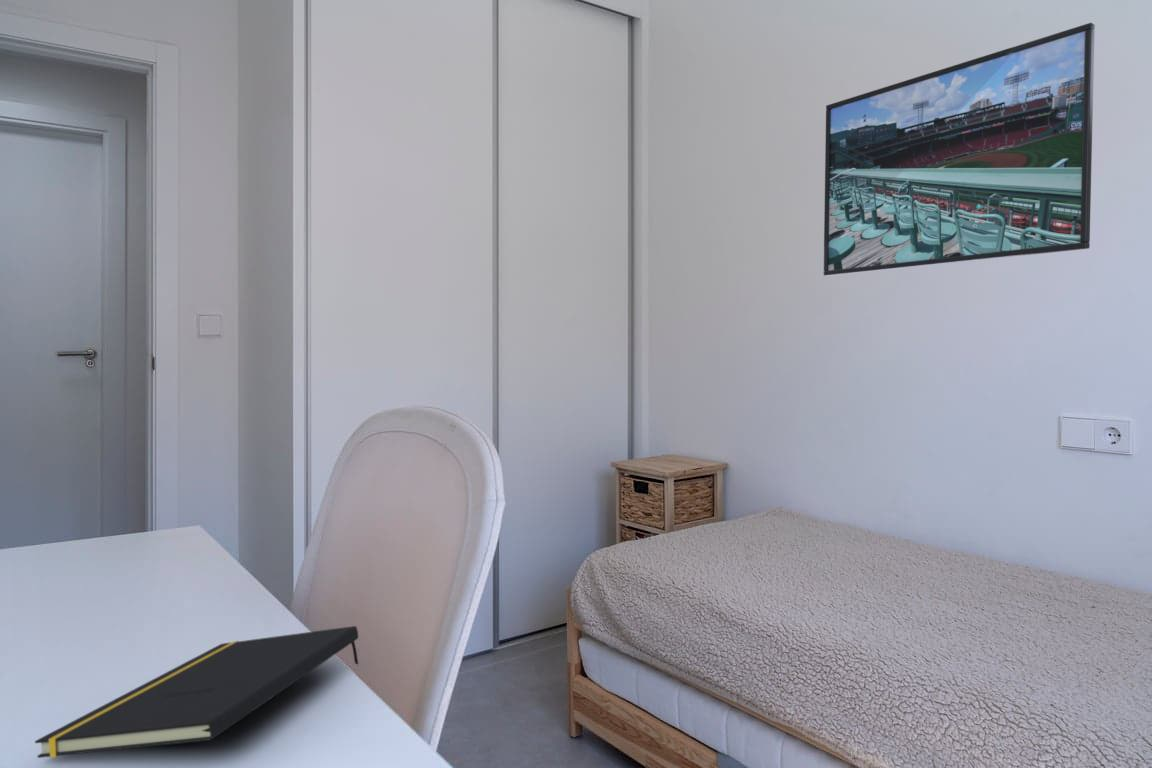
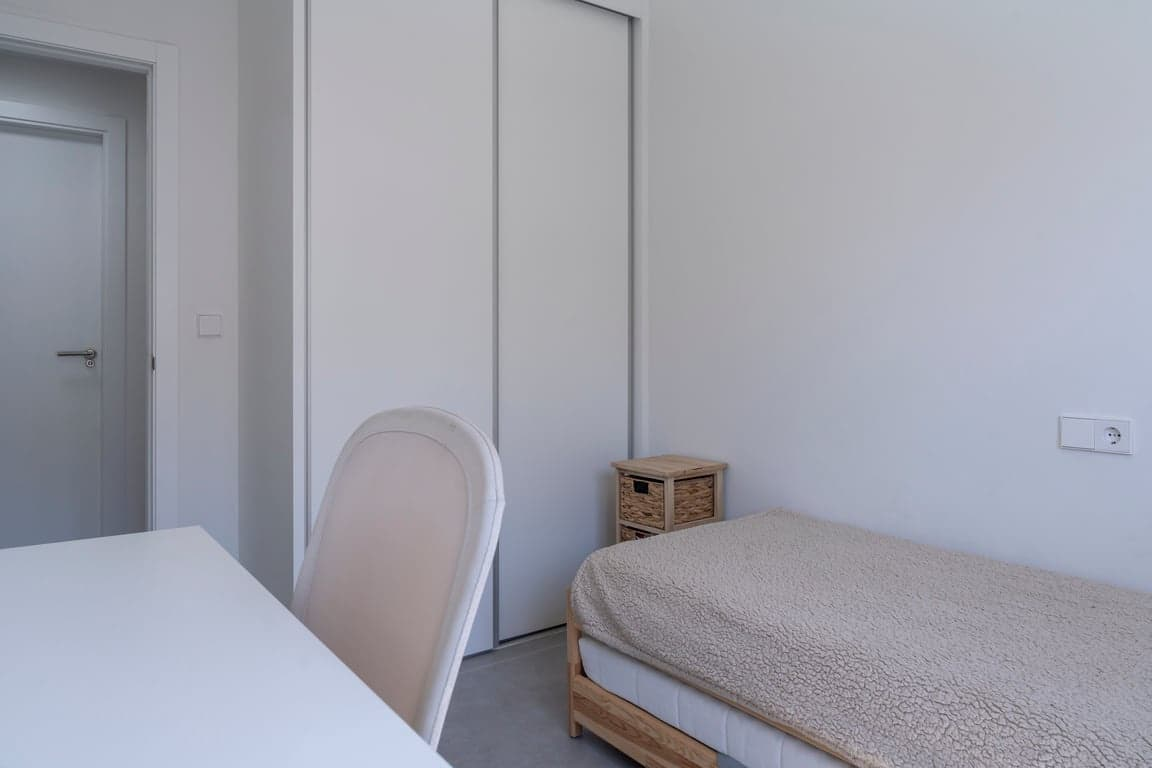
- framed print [823,22,1096,277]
- notepad [34,625,359,759]
